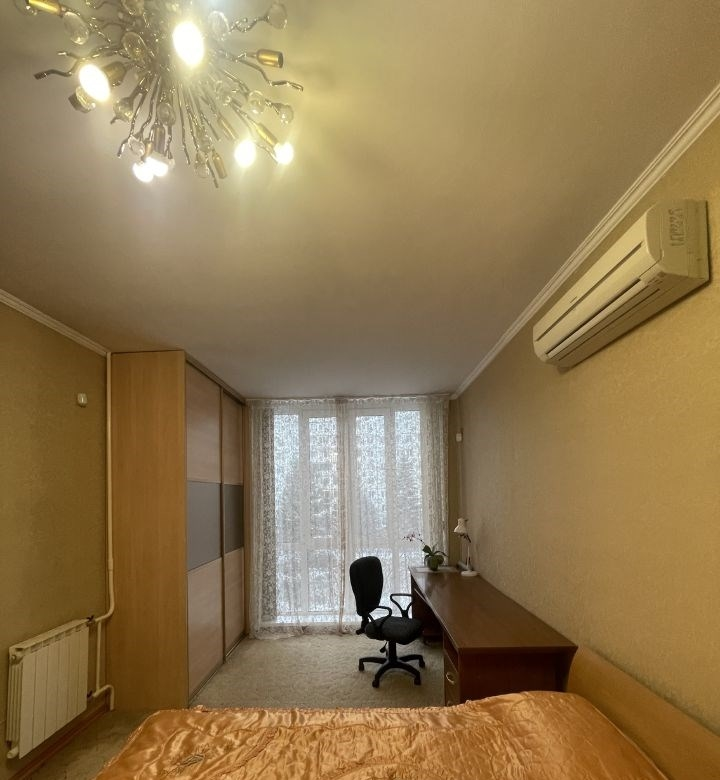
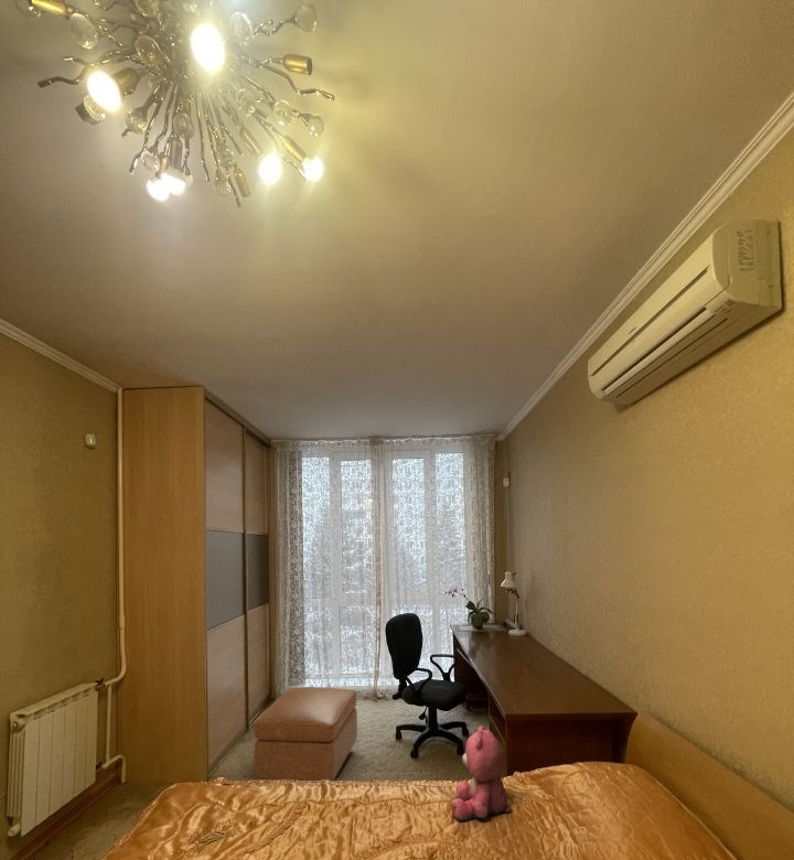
+ ottoman [254,687,358,782]
+ teddy bear [451,724,513,821]
